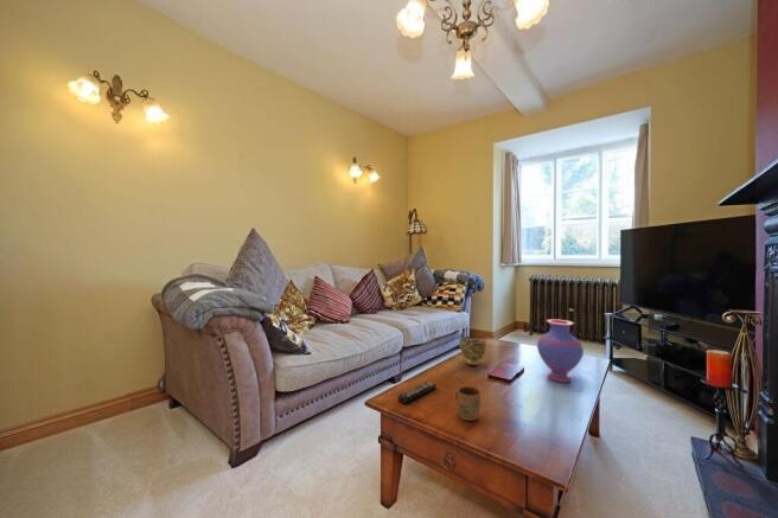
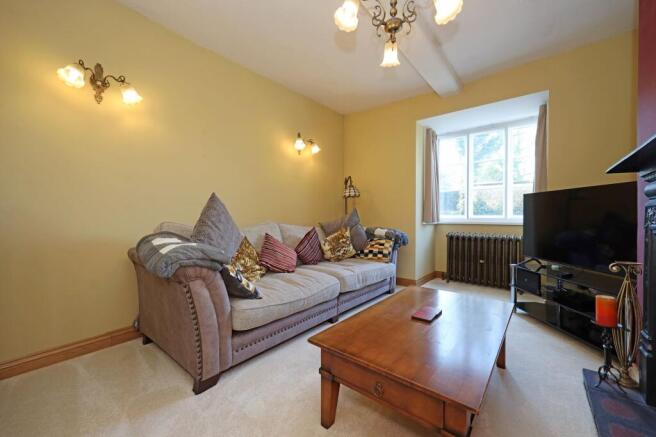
- mug [454,385,482,422]
- decorative bowl [458,335,489,366]
- vase [536,319,585,384]
- remote control [397,380,438,404]
